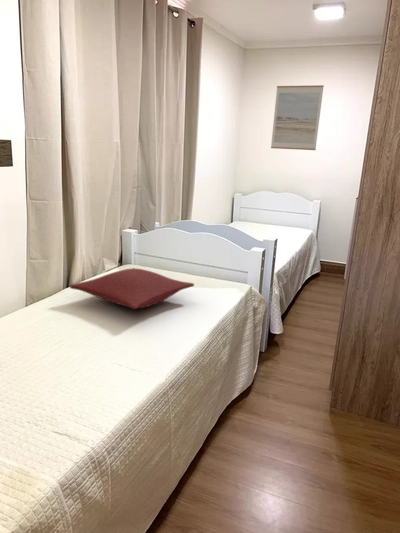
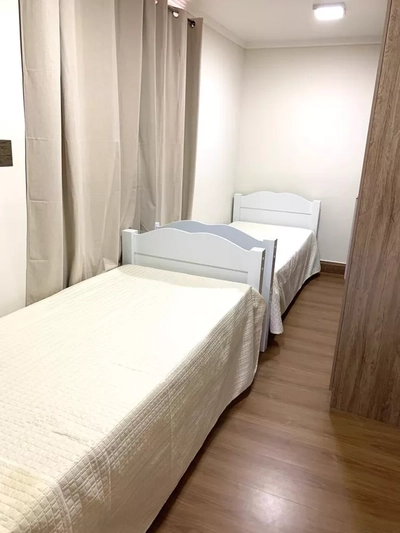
- wall art [270,84,325,151]
- pillow [69,267,195,310]
